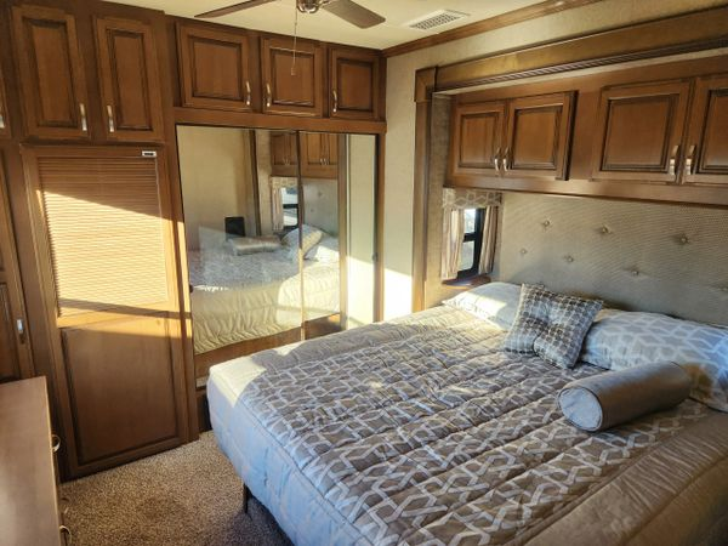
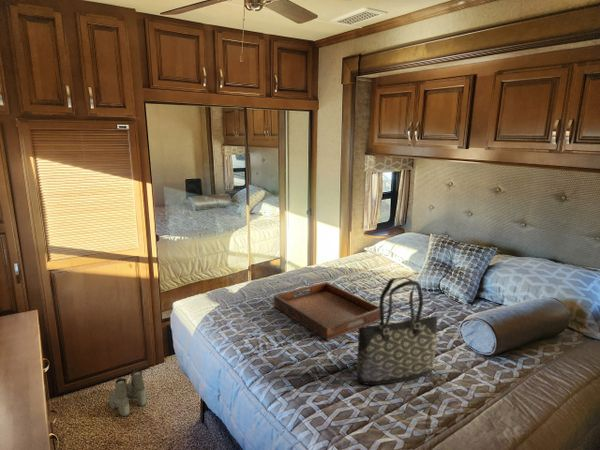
+ boots [108,369,147,417]
+ tote bag [356,276,438,386]
+ serving tray [273,281,380,342]
